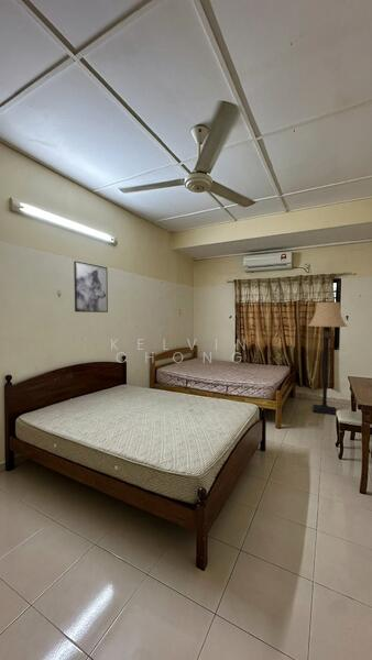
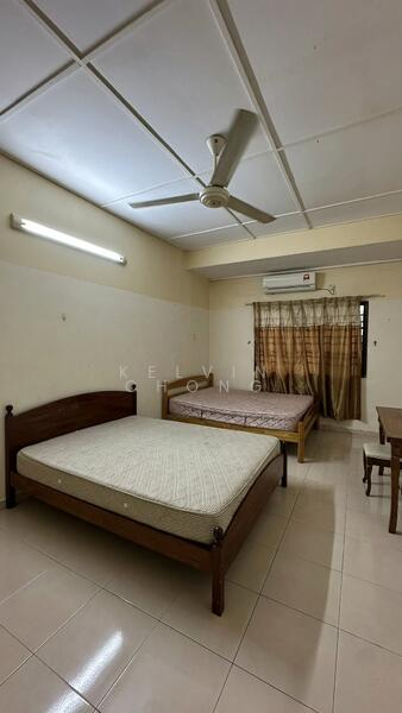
- wall art [73,260,109,314]
- lamp [307,301,348,417]
